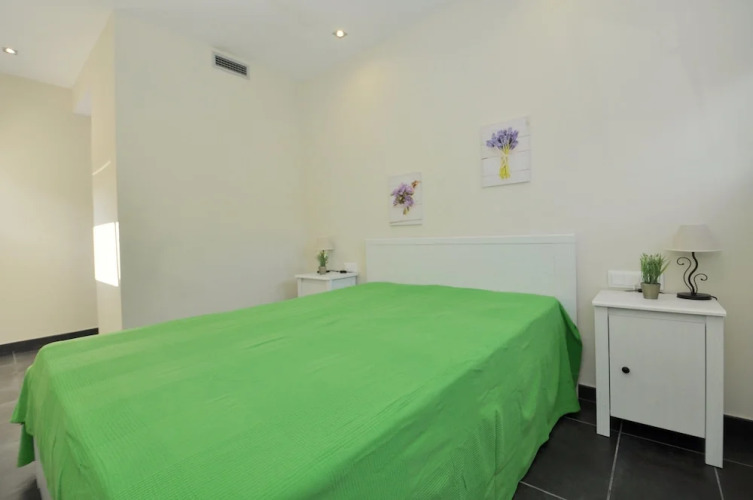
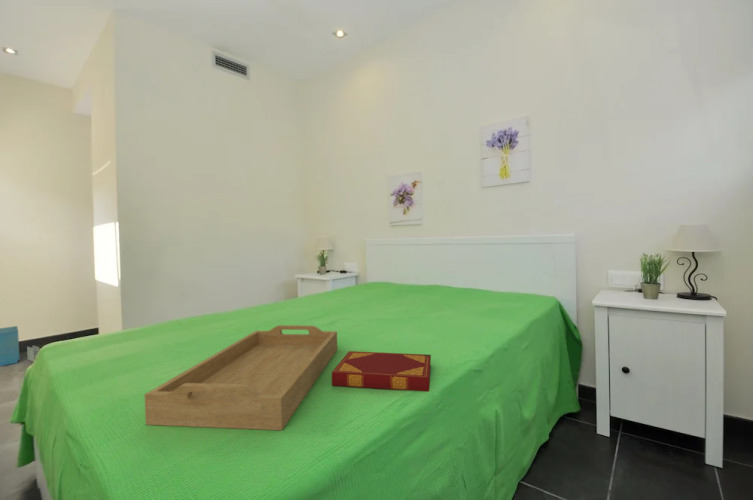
+ storage bin [0,325,40,367]
+ serving tray [144,324,338,431]
+ hardback book [331,350,432,393]
